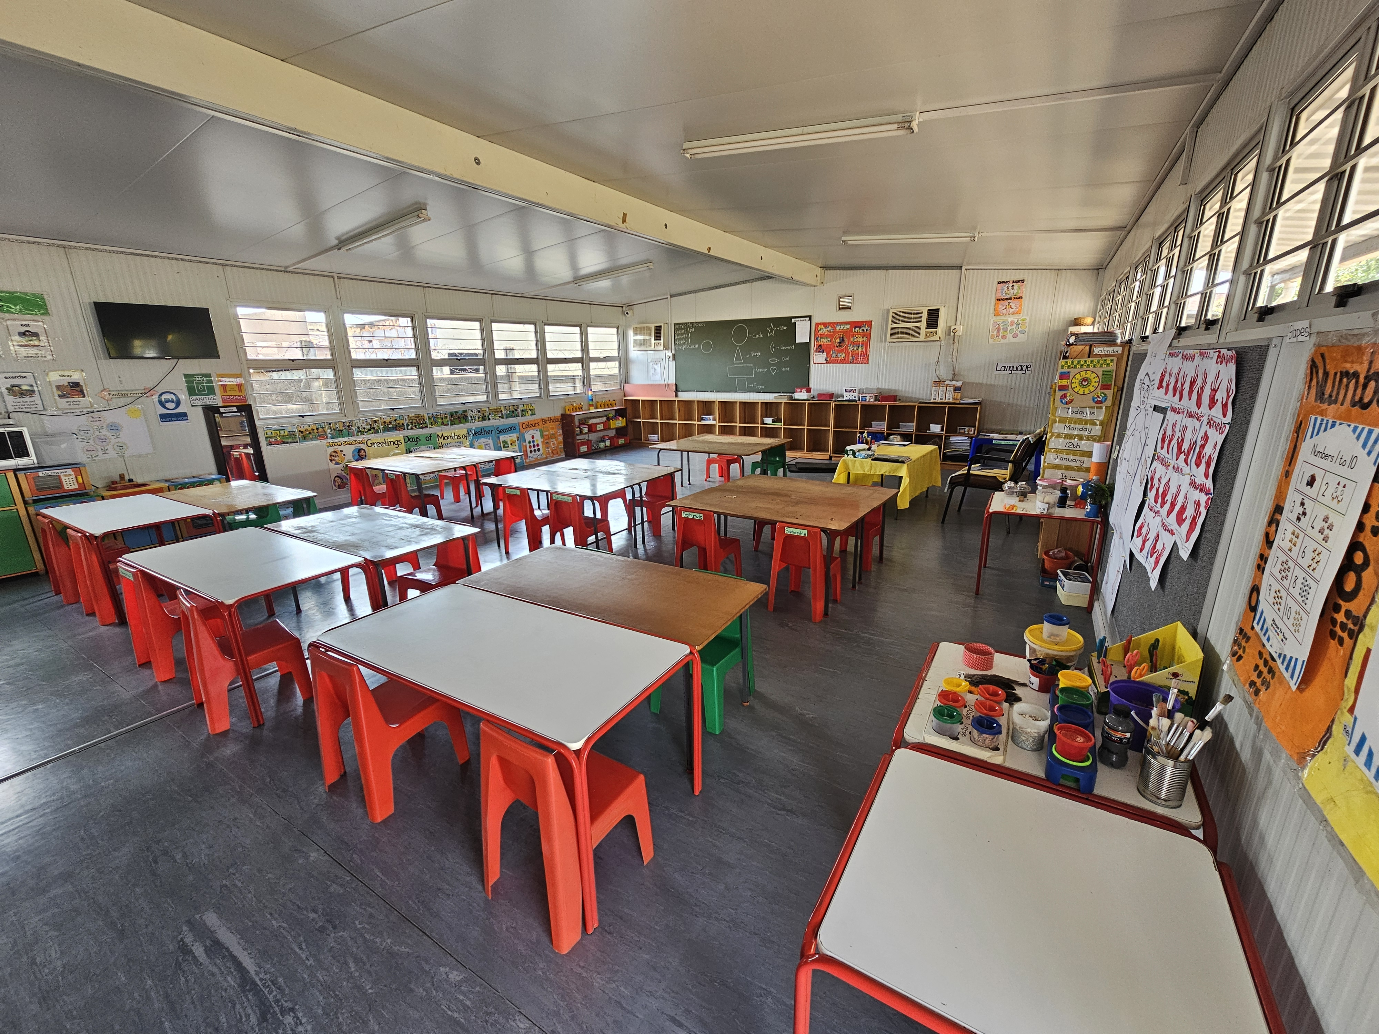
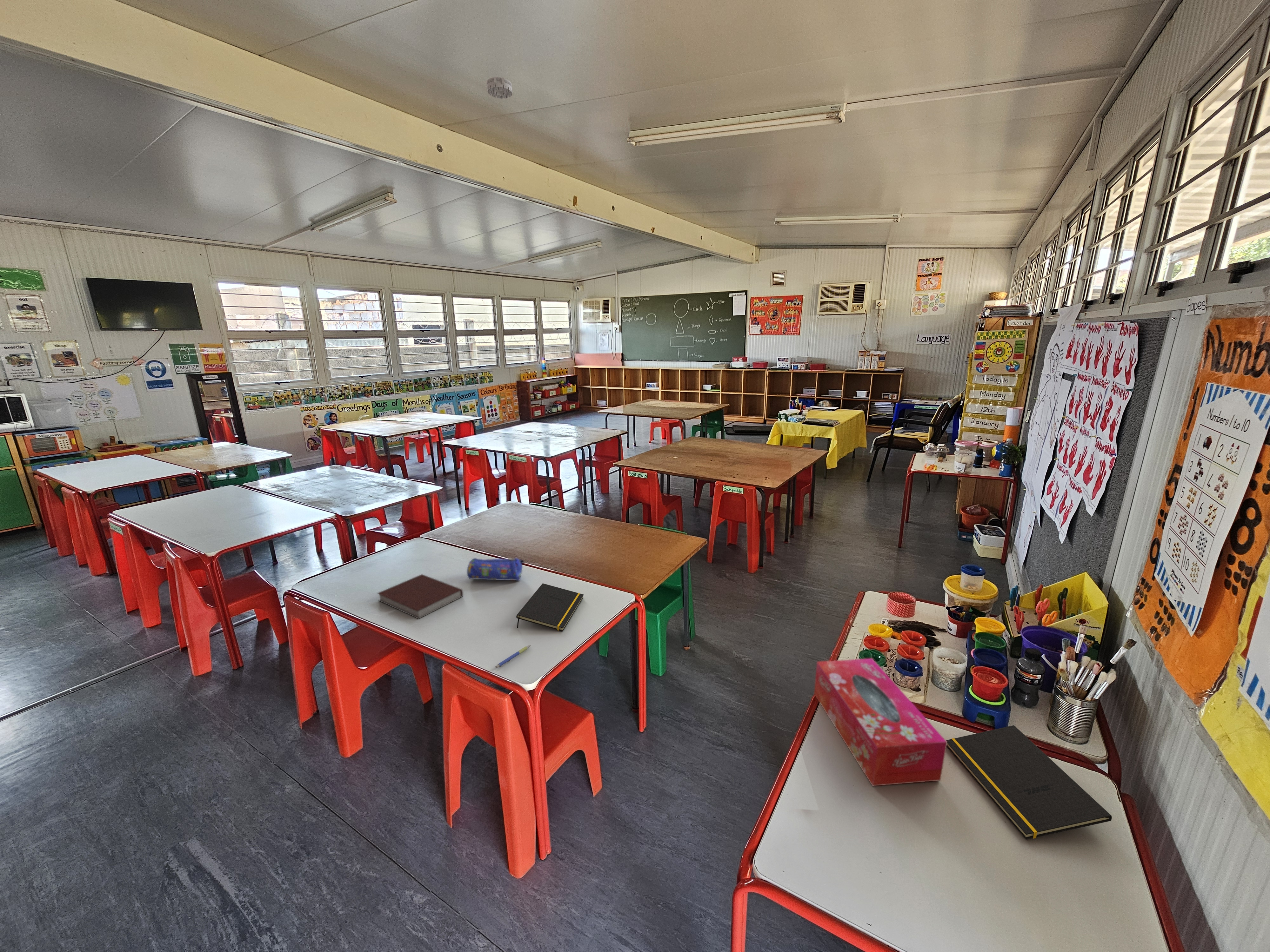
+ tissue box [814,658,947,786]
+ notepad [516,583,584,631]
+ notebook [377,574,463,619]
+ notepad [946,725,1112,840]
+ pen [495,645,531,669]
+ pencil case [467,558,525,581]
+ smoke detector [486,76,513,99]
